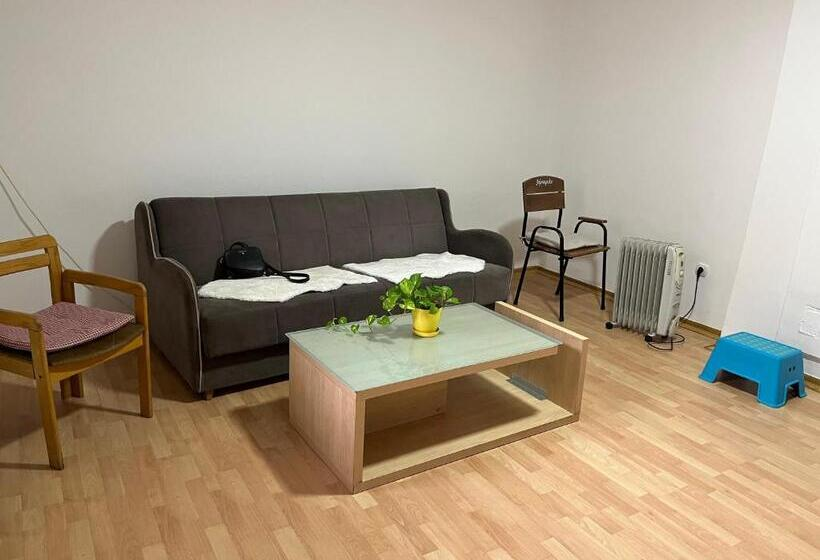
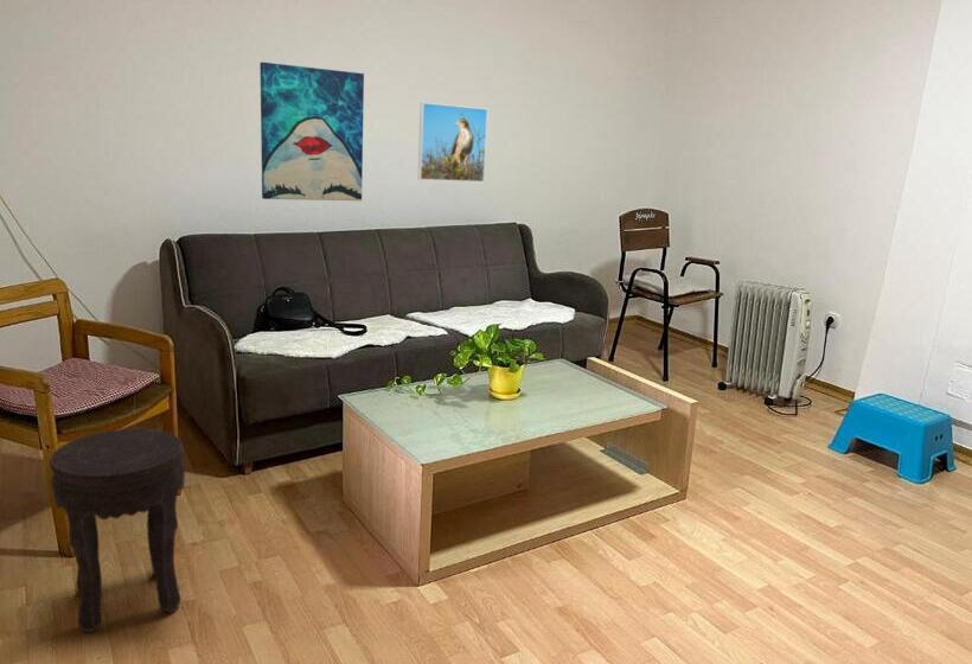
+ side table [49,428,186,633]
+ wall art [258,60,365,202]
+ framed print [417,102,490,184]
